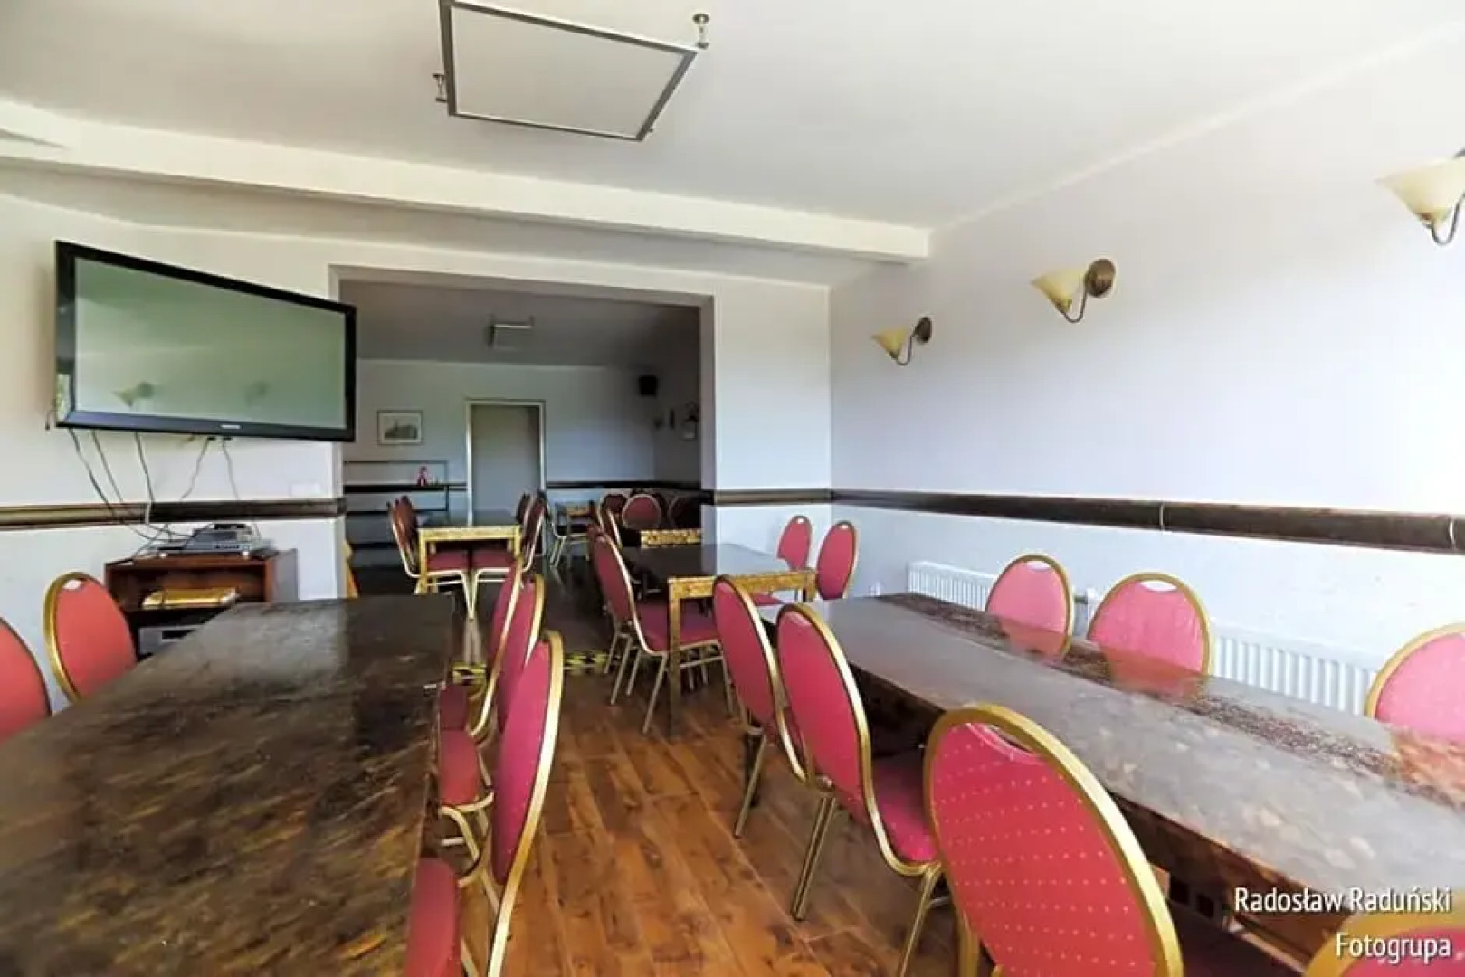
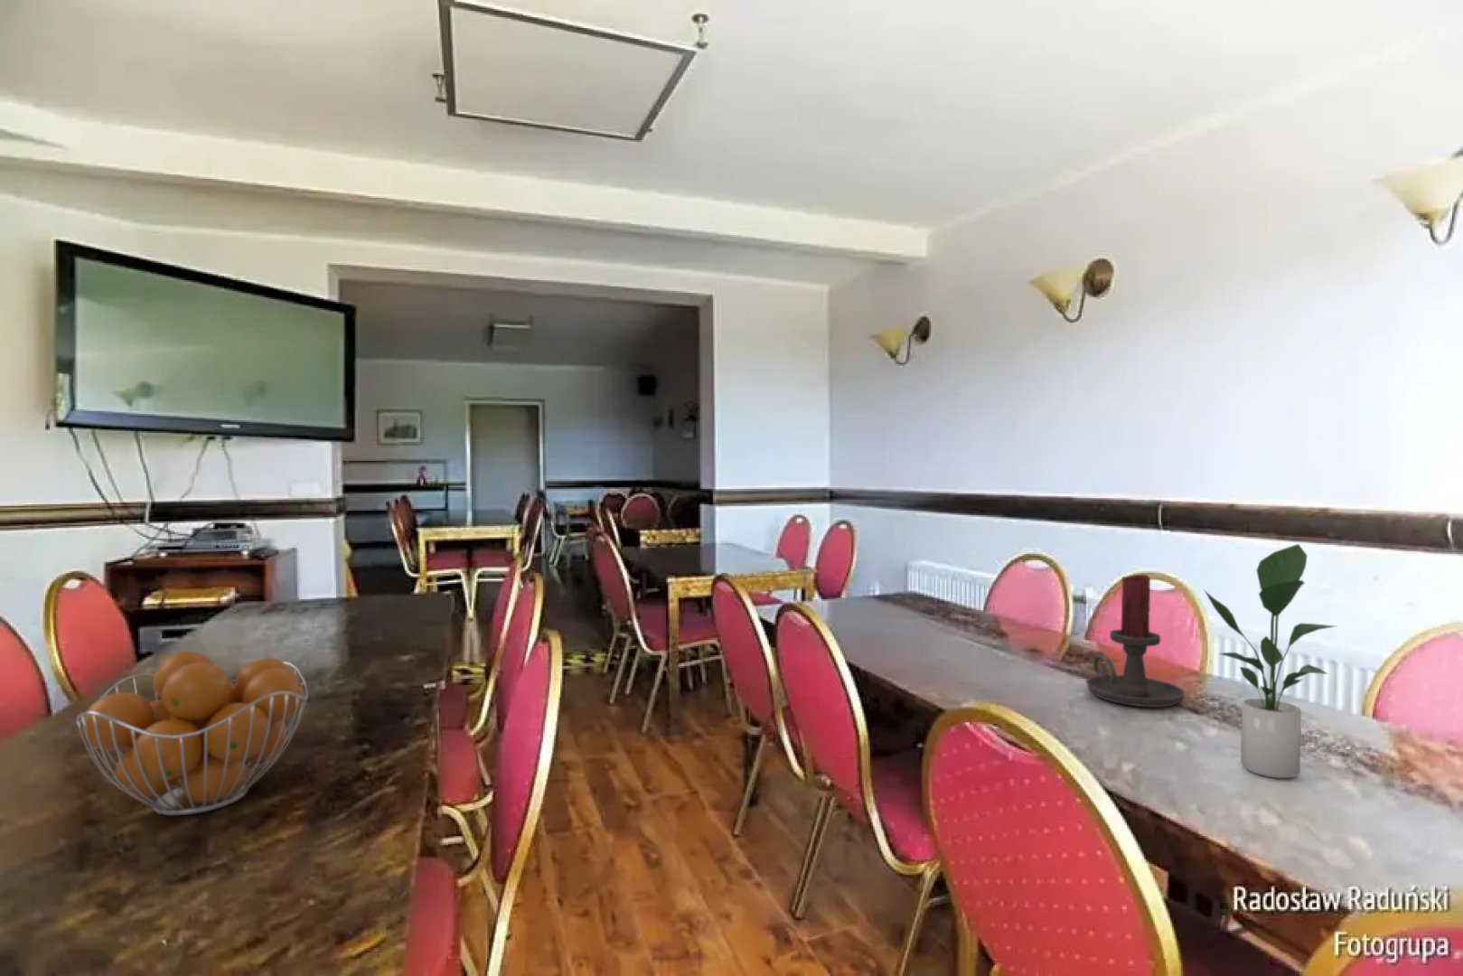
+ candle holder [1085,574,1185,708]
+ fruit basket [75,650,309,816]
+ potted plant [1204,544,1338,779]
